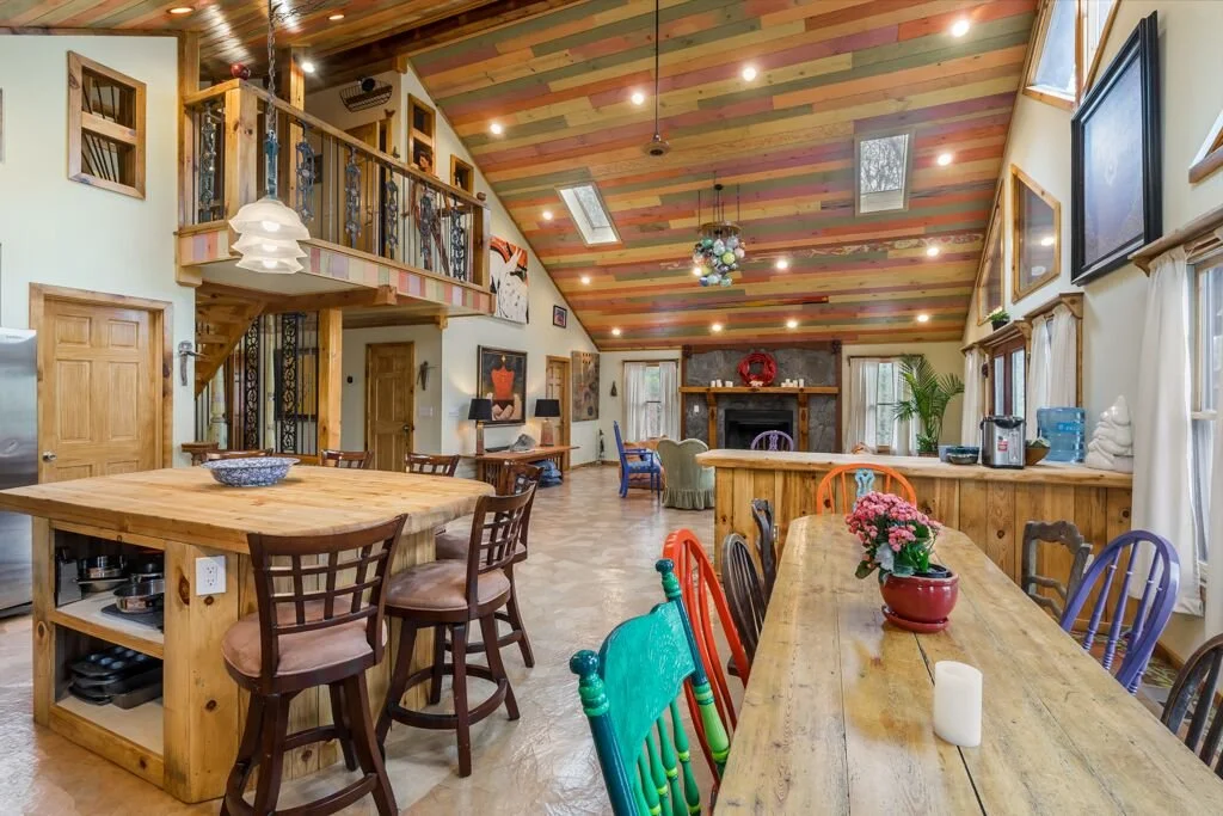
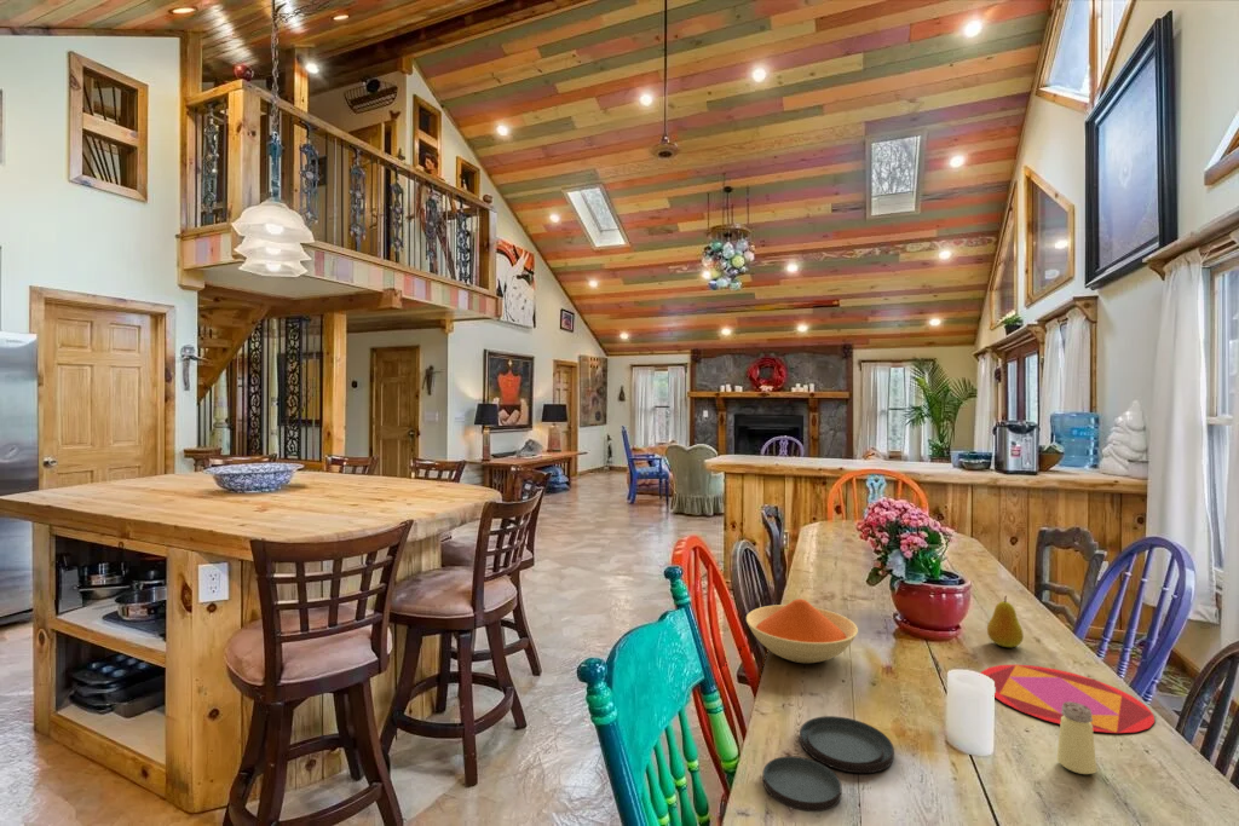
+ plate [761,715,895,813]
+ fruit [986,594,1025,648]
+ saltshaker [1055,701,1097,775]
+ bowl [745,597,859,664]
+ plate [980,664,1156,734]
